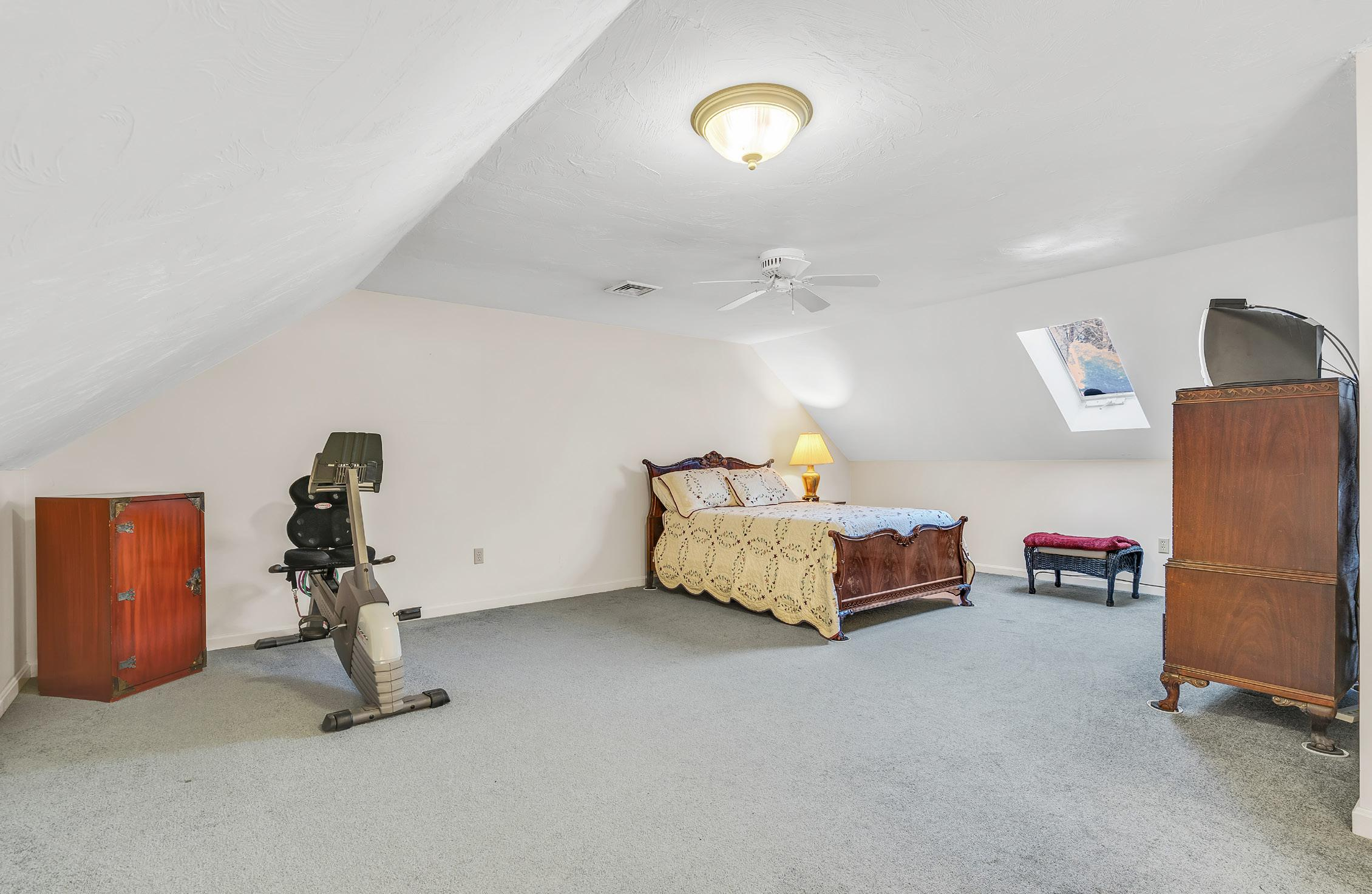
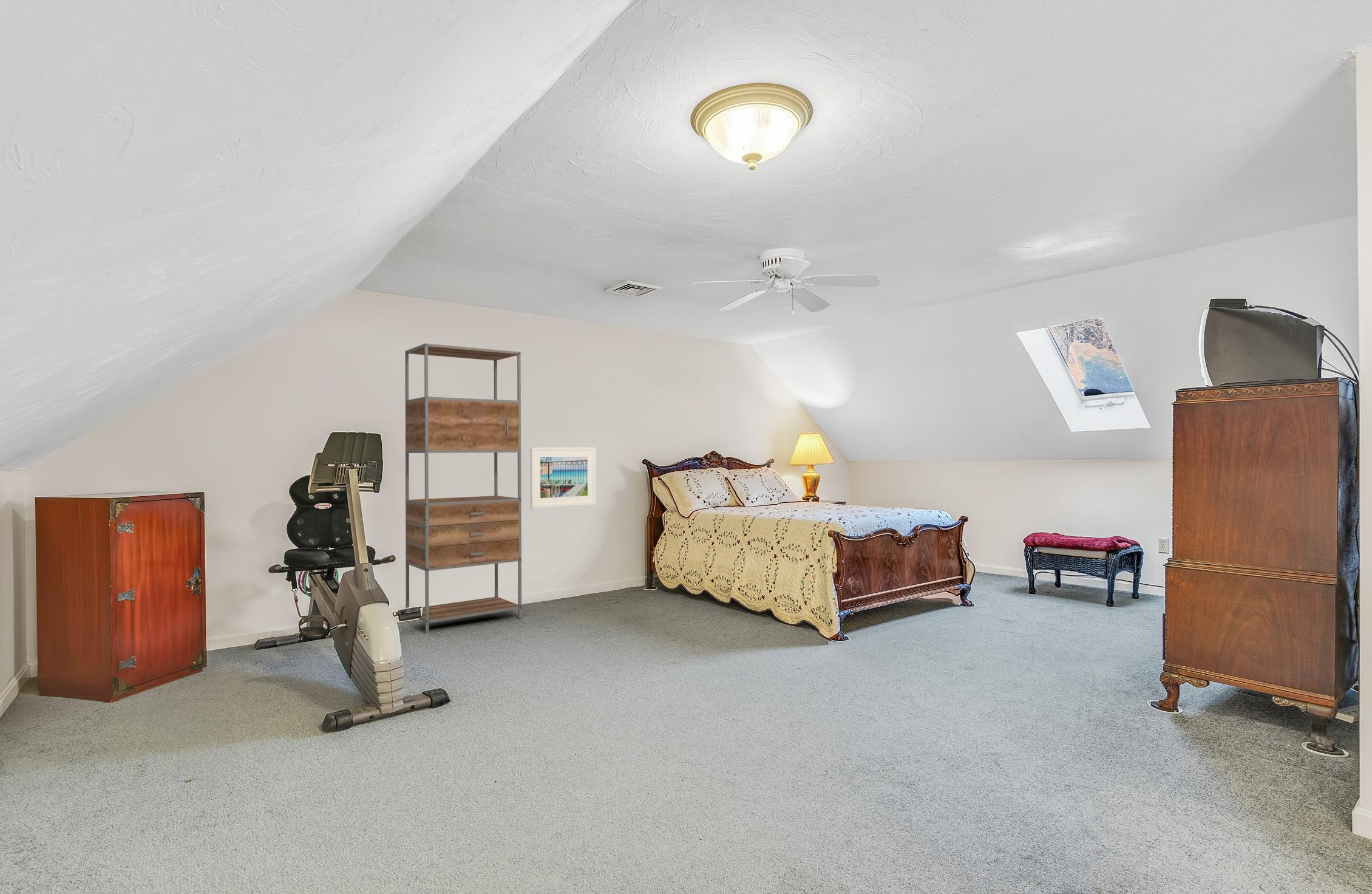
+ shelving unit [404,343,522,634]
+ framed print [530,447,597,509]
